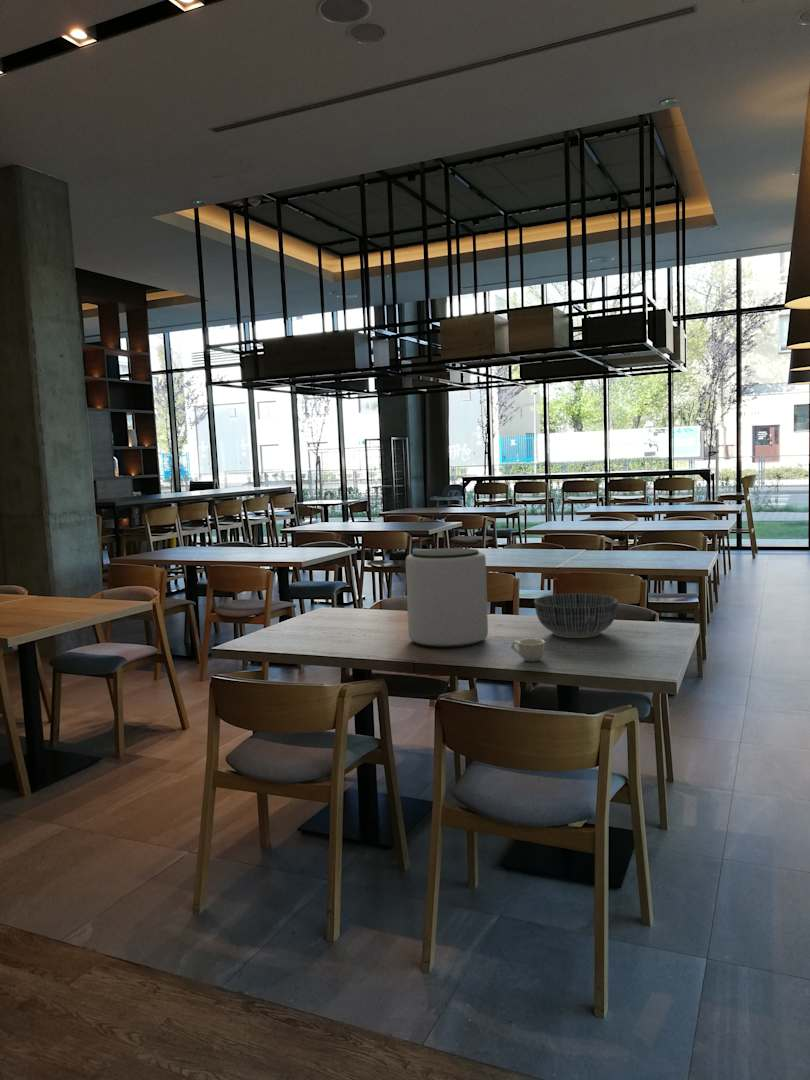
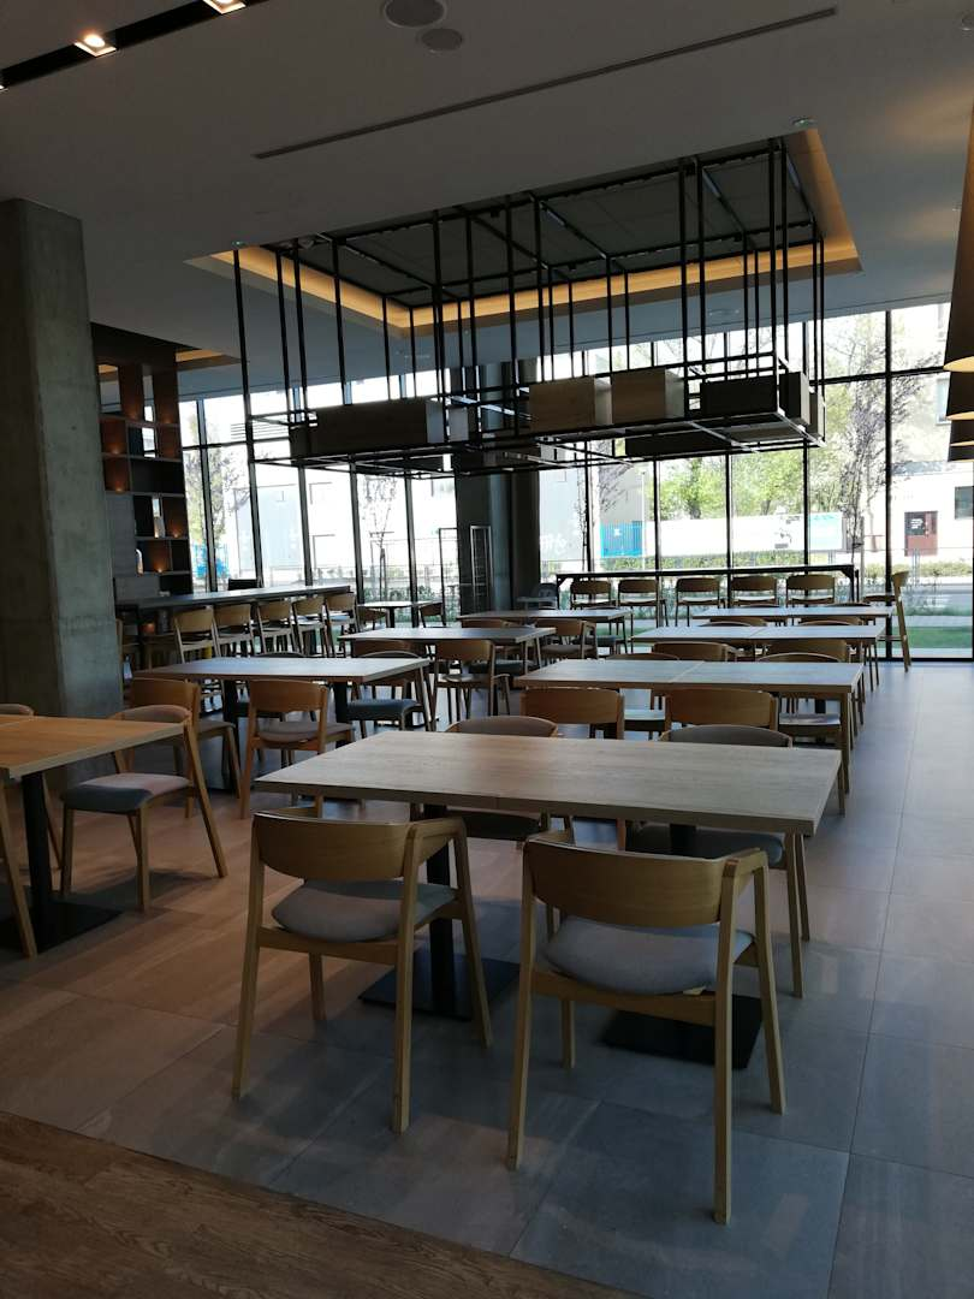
- bowl [533,593,619,639]
- plant pot [405,547,489,649]
- cup [511,638,546,662]
